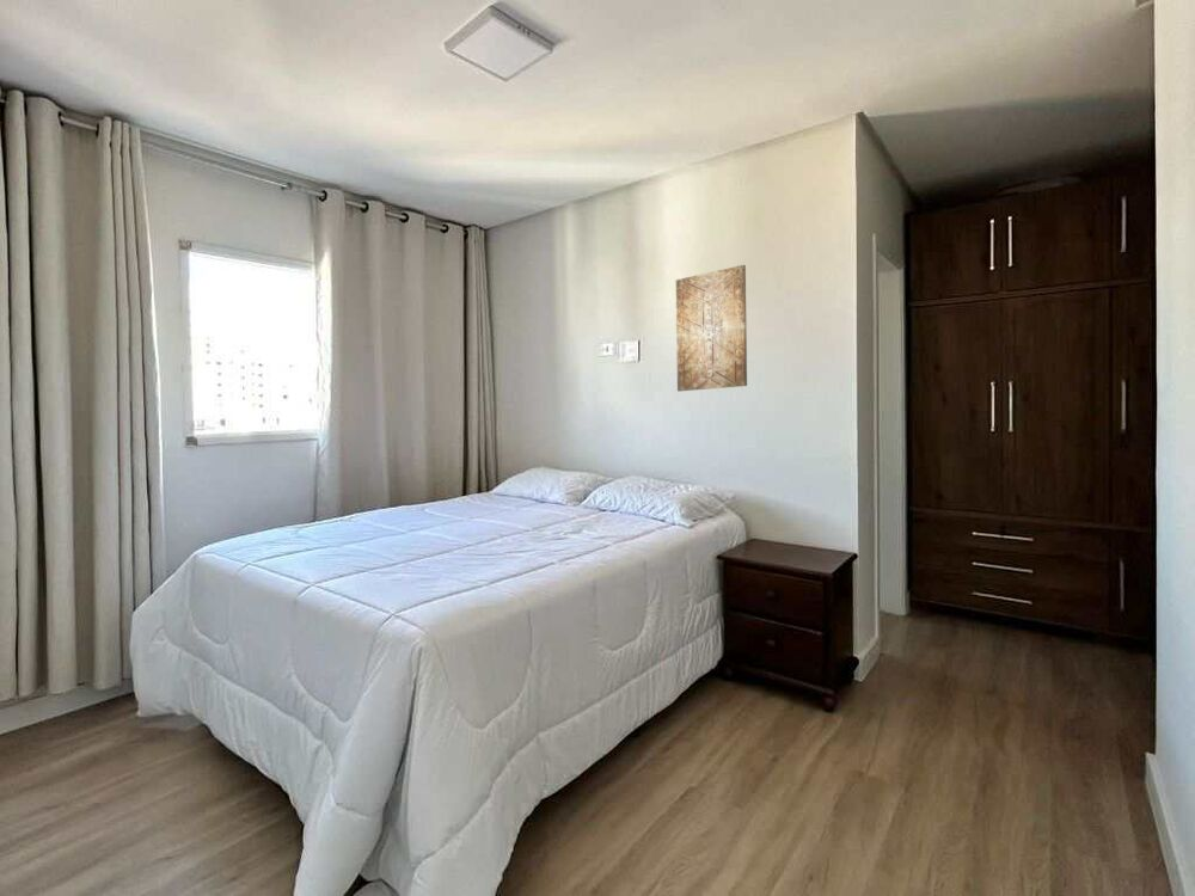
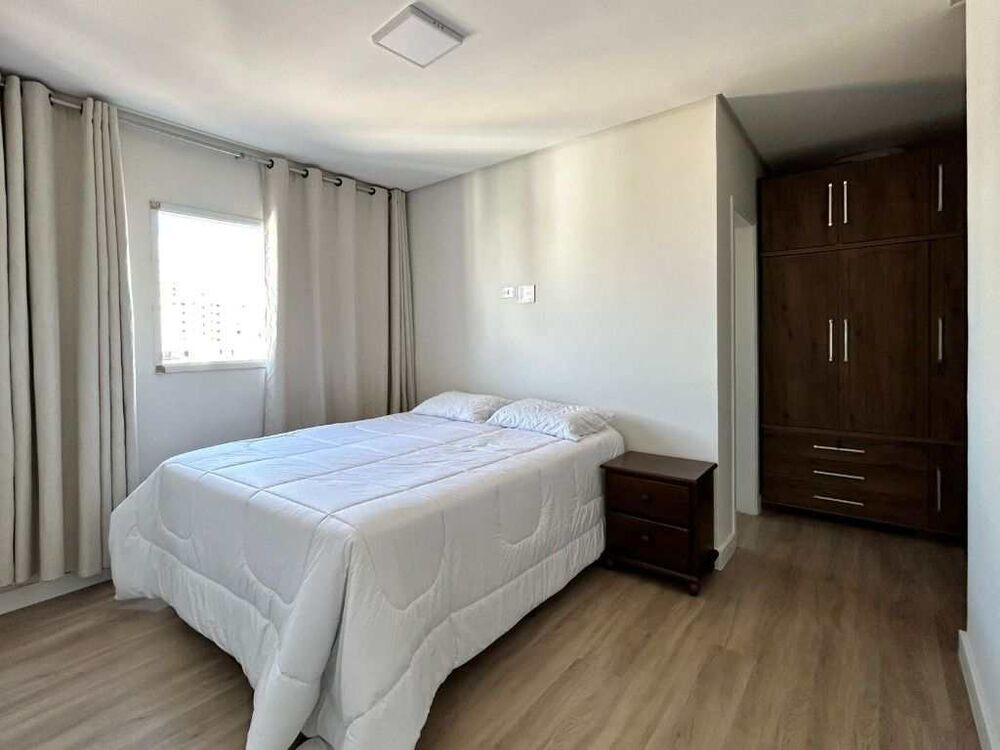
- wall art [675,264,748,392]
